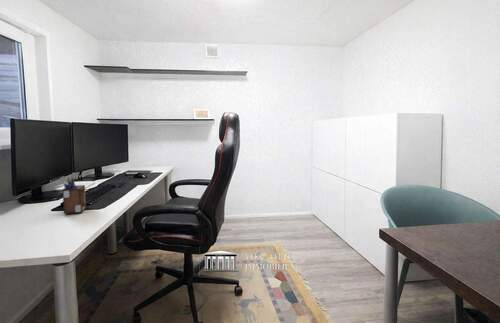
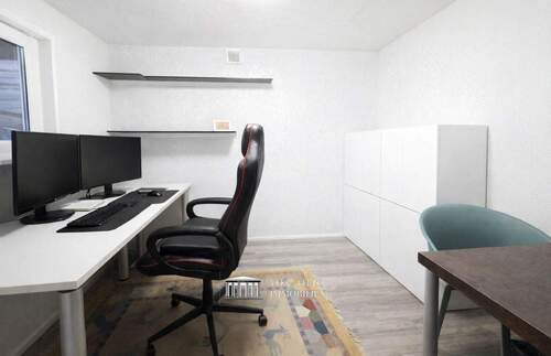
- desk organizer [62,177,87,215]
